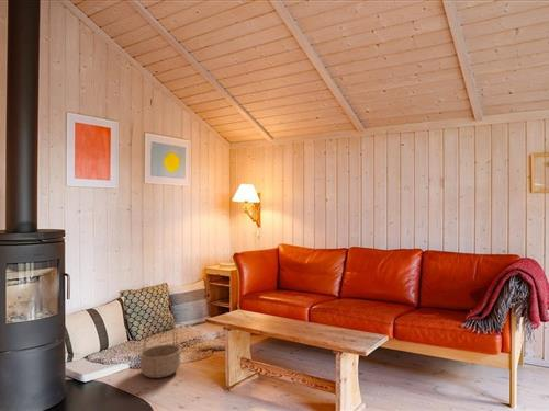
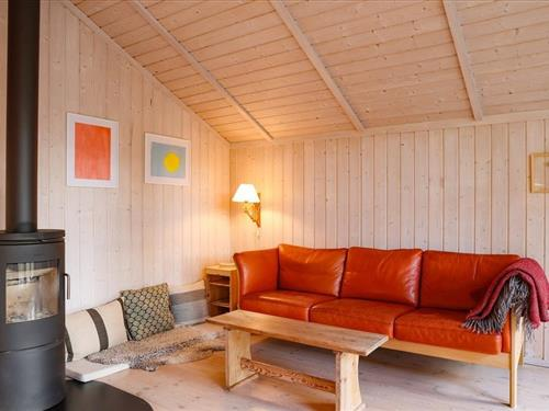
- basket [138,315,182,379]
